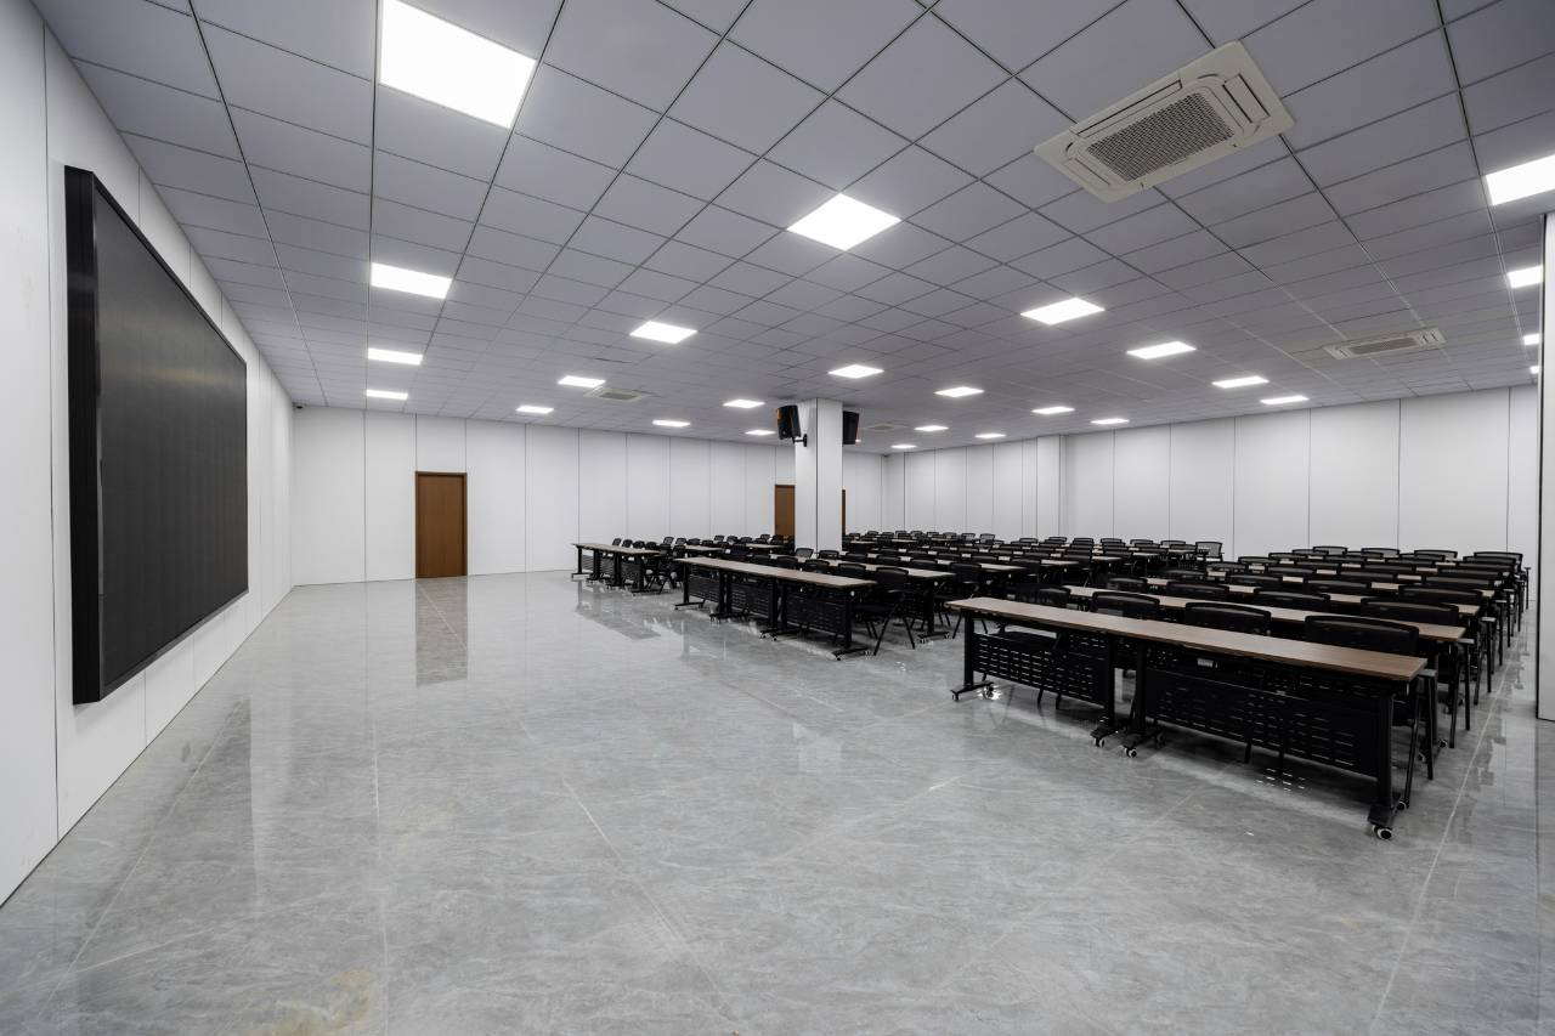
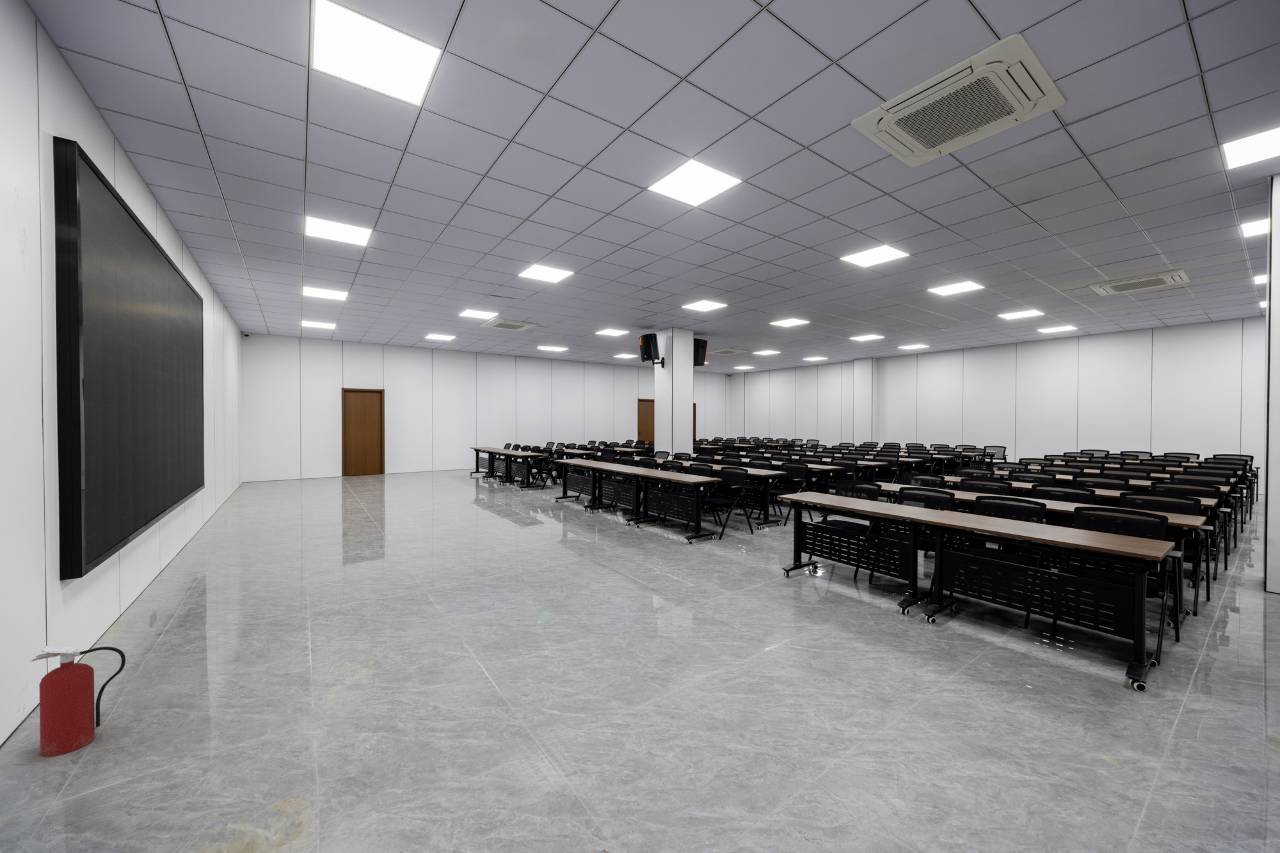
+ fire extinguisher [29,645,127,758]
